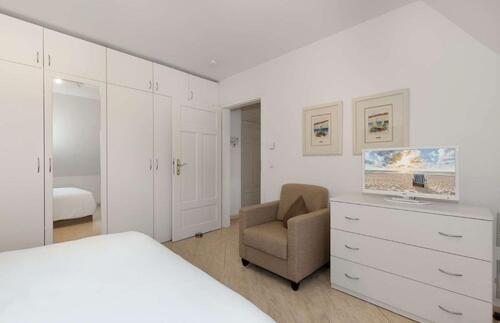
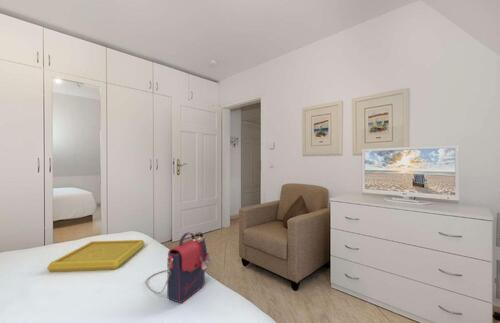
+ handbag [144,232,211,304]
+ serving tray [46,239,146,273]
